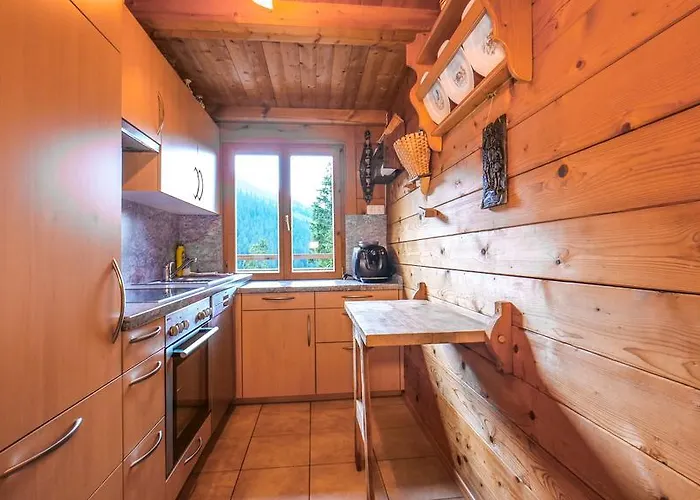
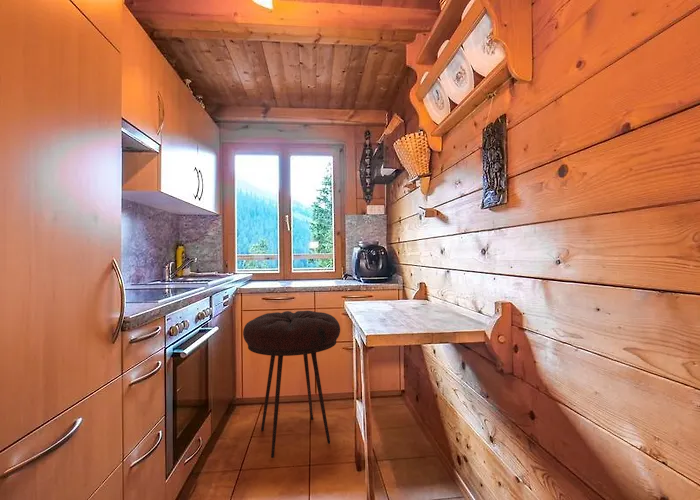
+ stool [242,310,341,459]
